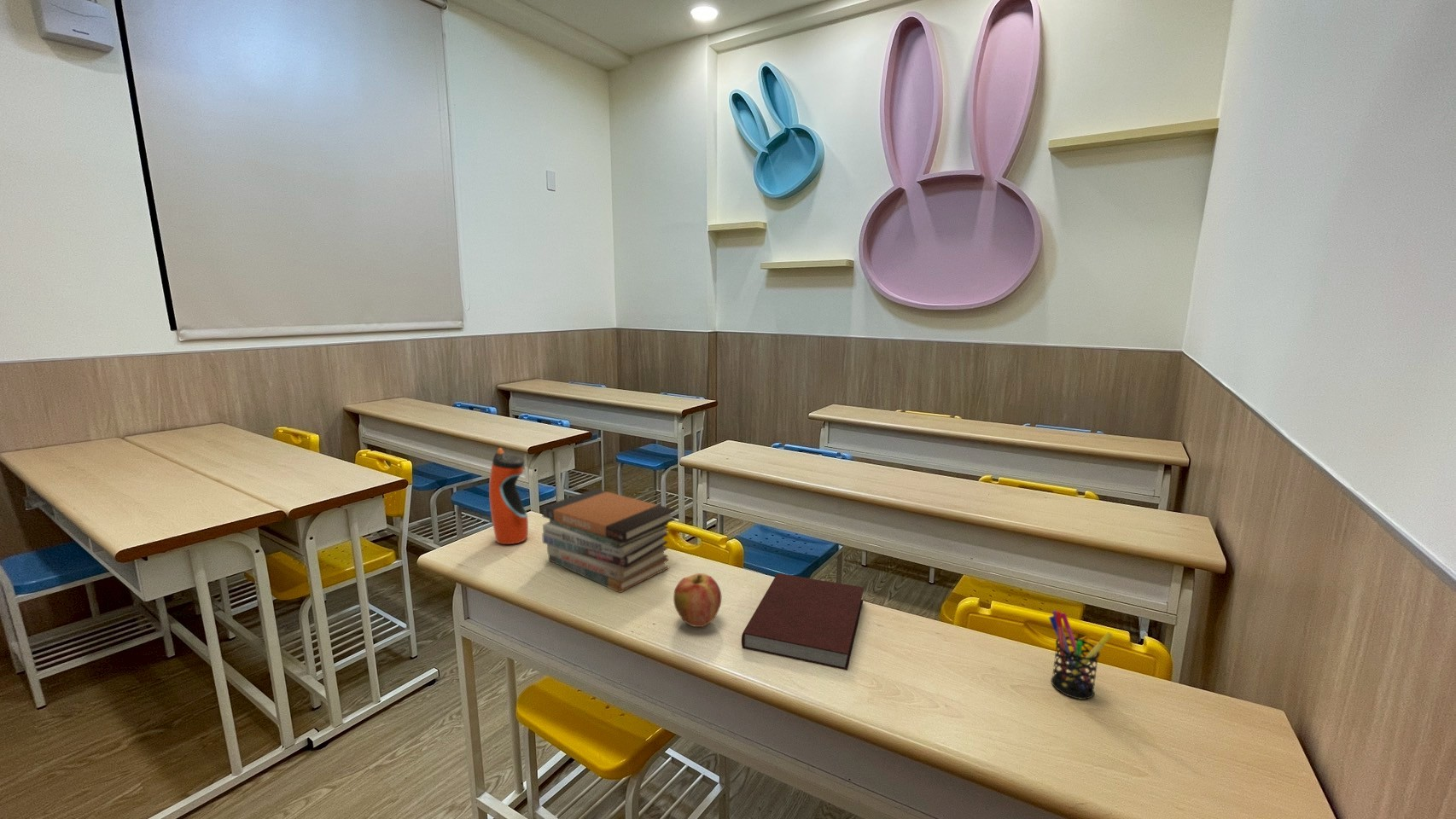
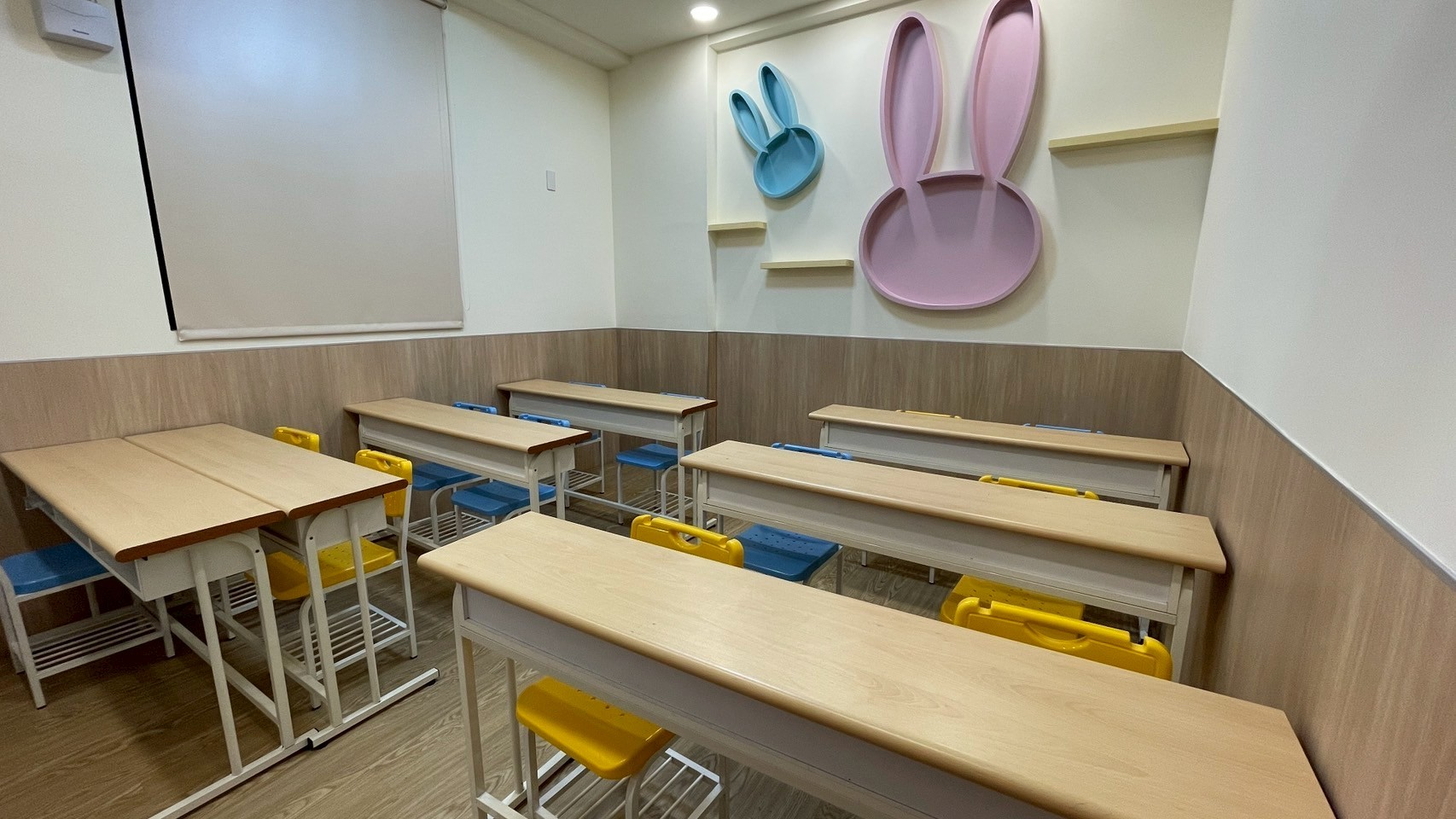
- book stack [541,488,676,594]
- pen holder [1048,610,1114,700]
- notebook [741,572,865,671]
- apple [673,572,722,628]
- water bottle [488,447,529,545]
